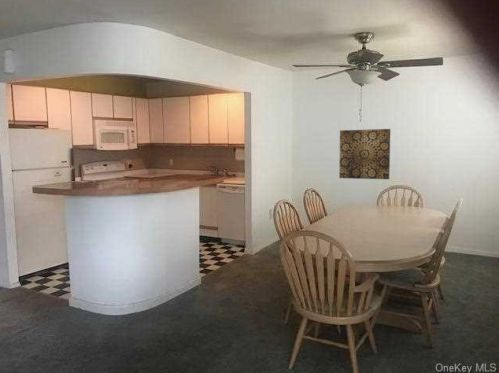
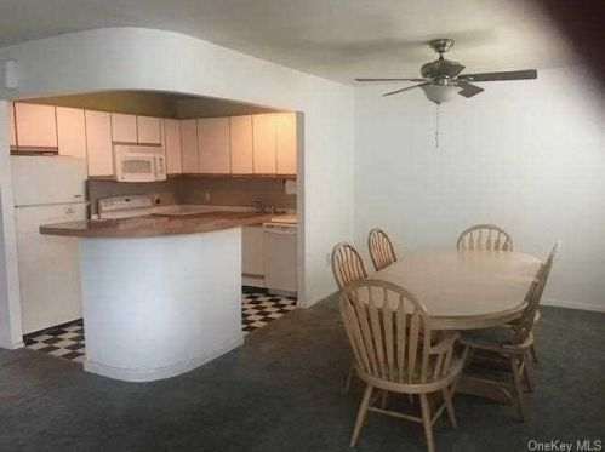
- wall art [338,128,391,180]
